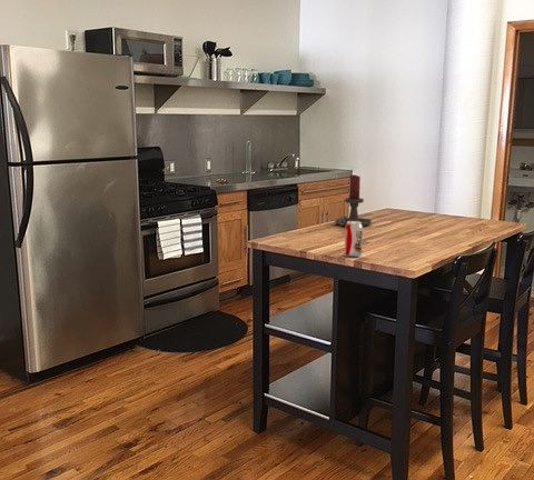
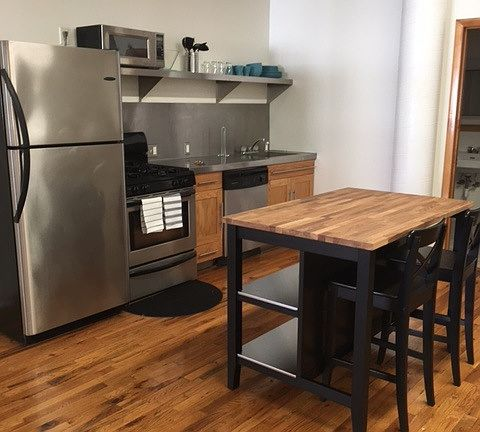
- beverage can [344,221,364,258]
- candle holder [335,173,373,228]
